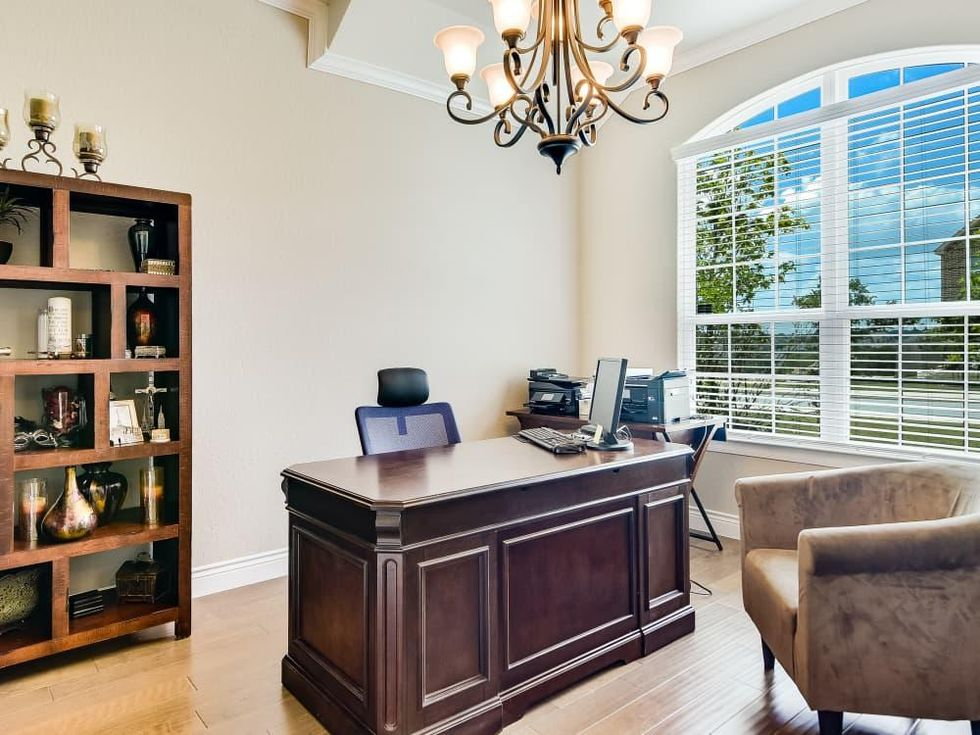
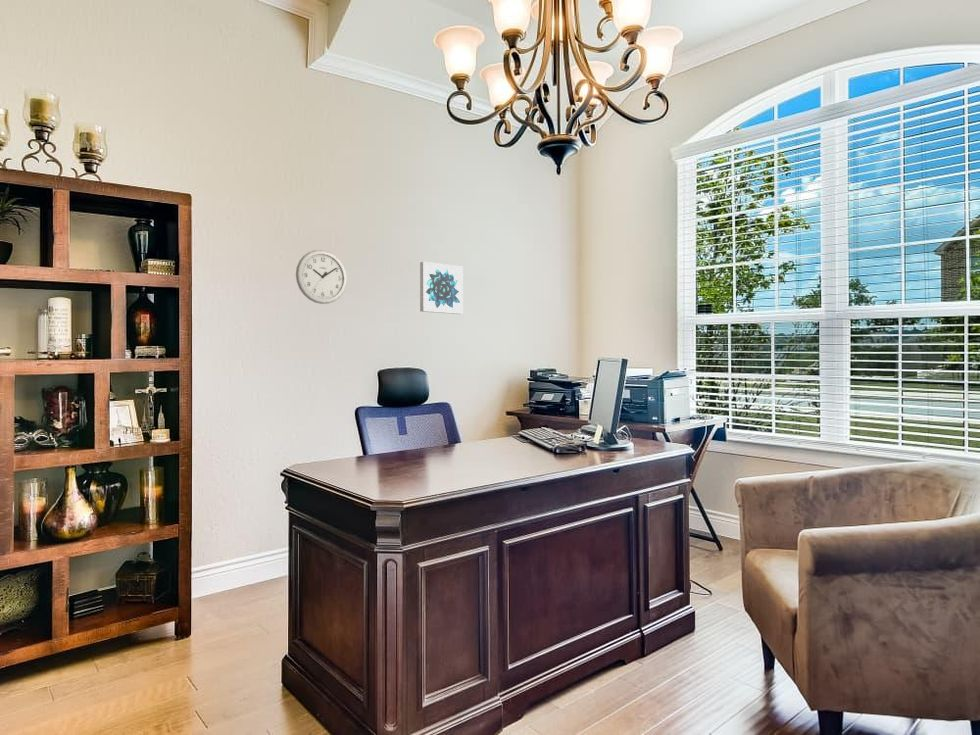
+ wall clock [295,249,348,305]
+ wall art [419,261,464,315]
